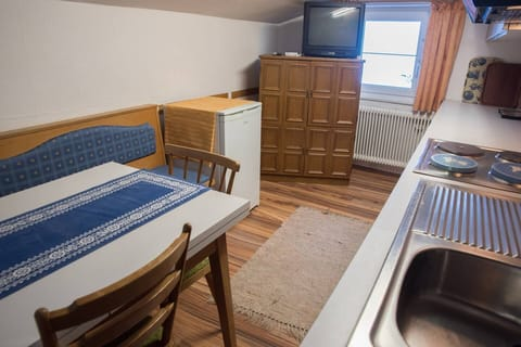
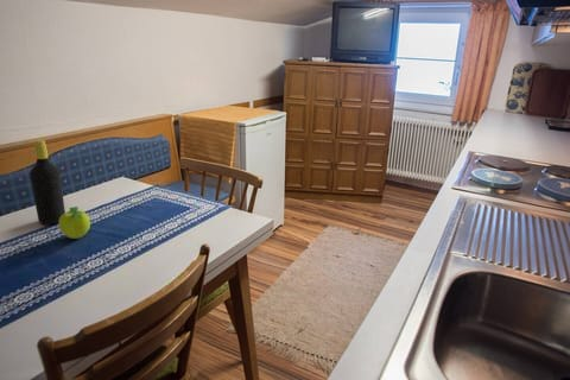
+ bottle [28,139,66,226]
+ fruit [58,205,91,240]
